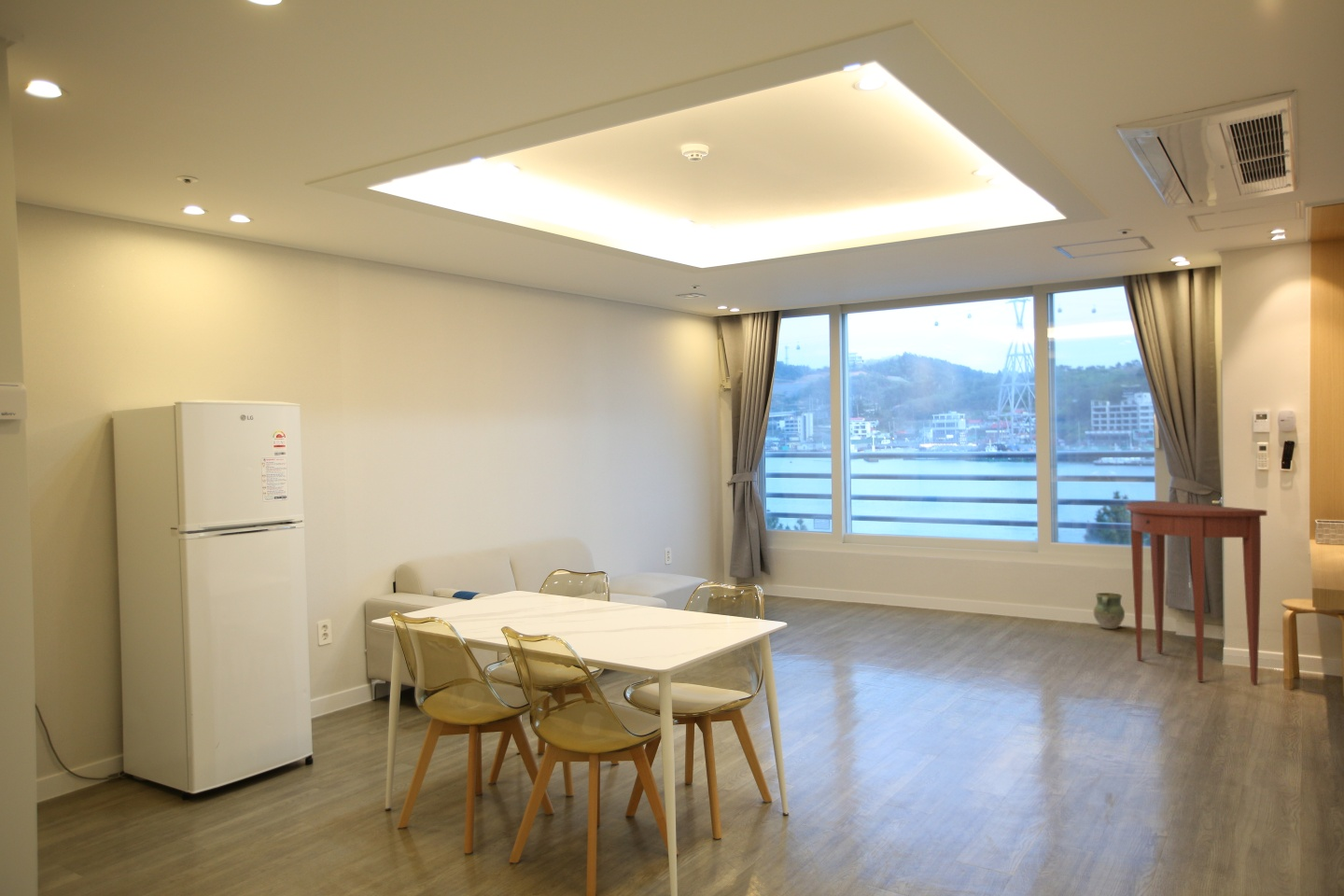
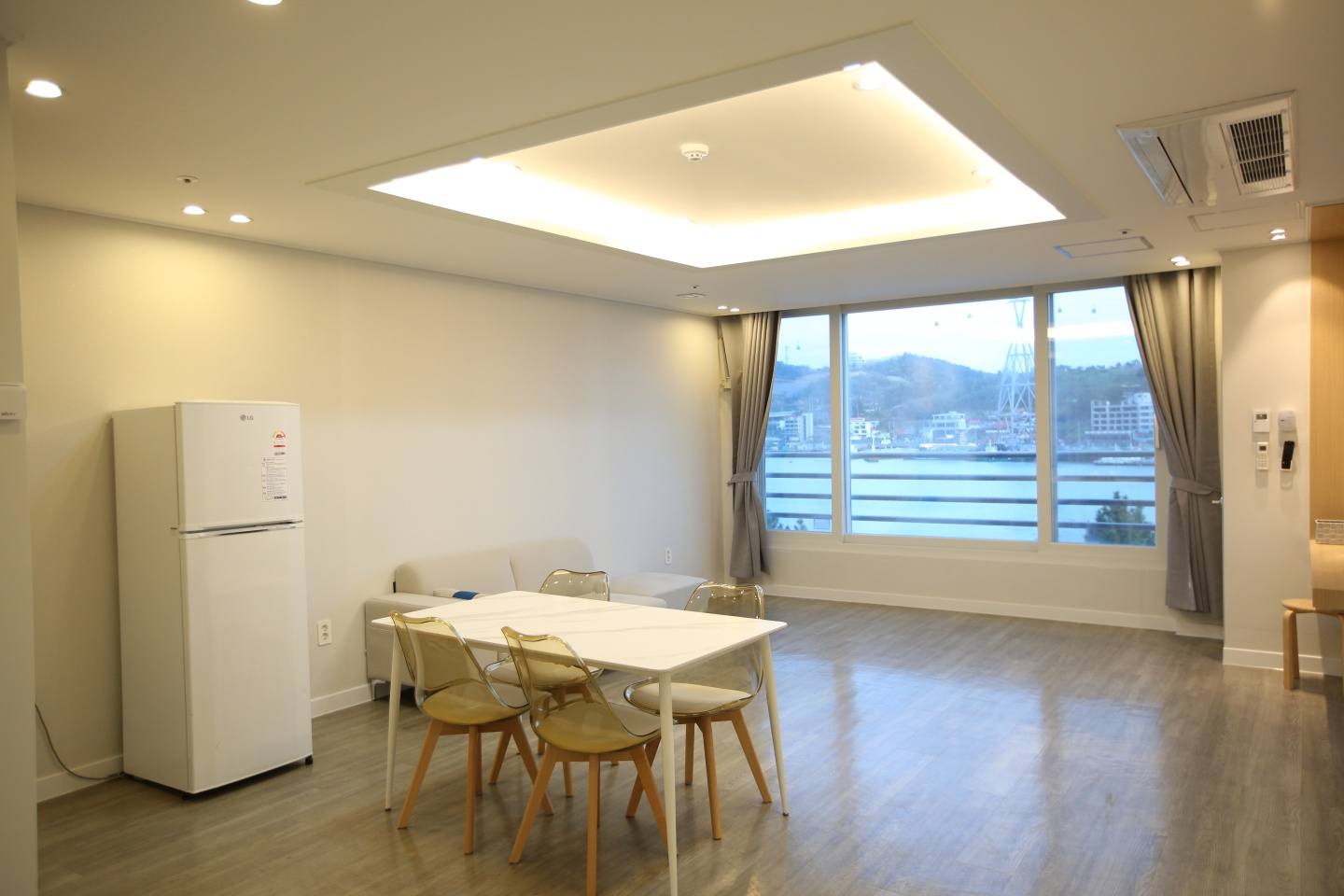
- ceramic jug [1093,592,1126,630]
- console table [1125,500,1267,685]
